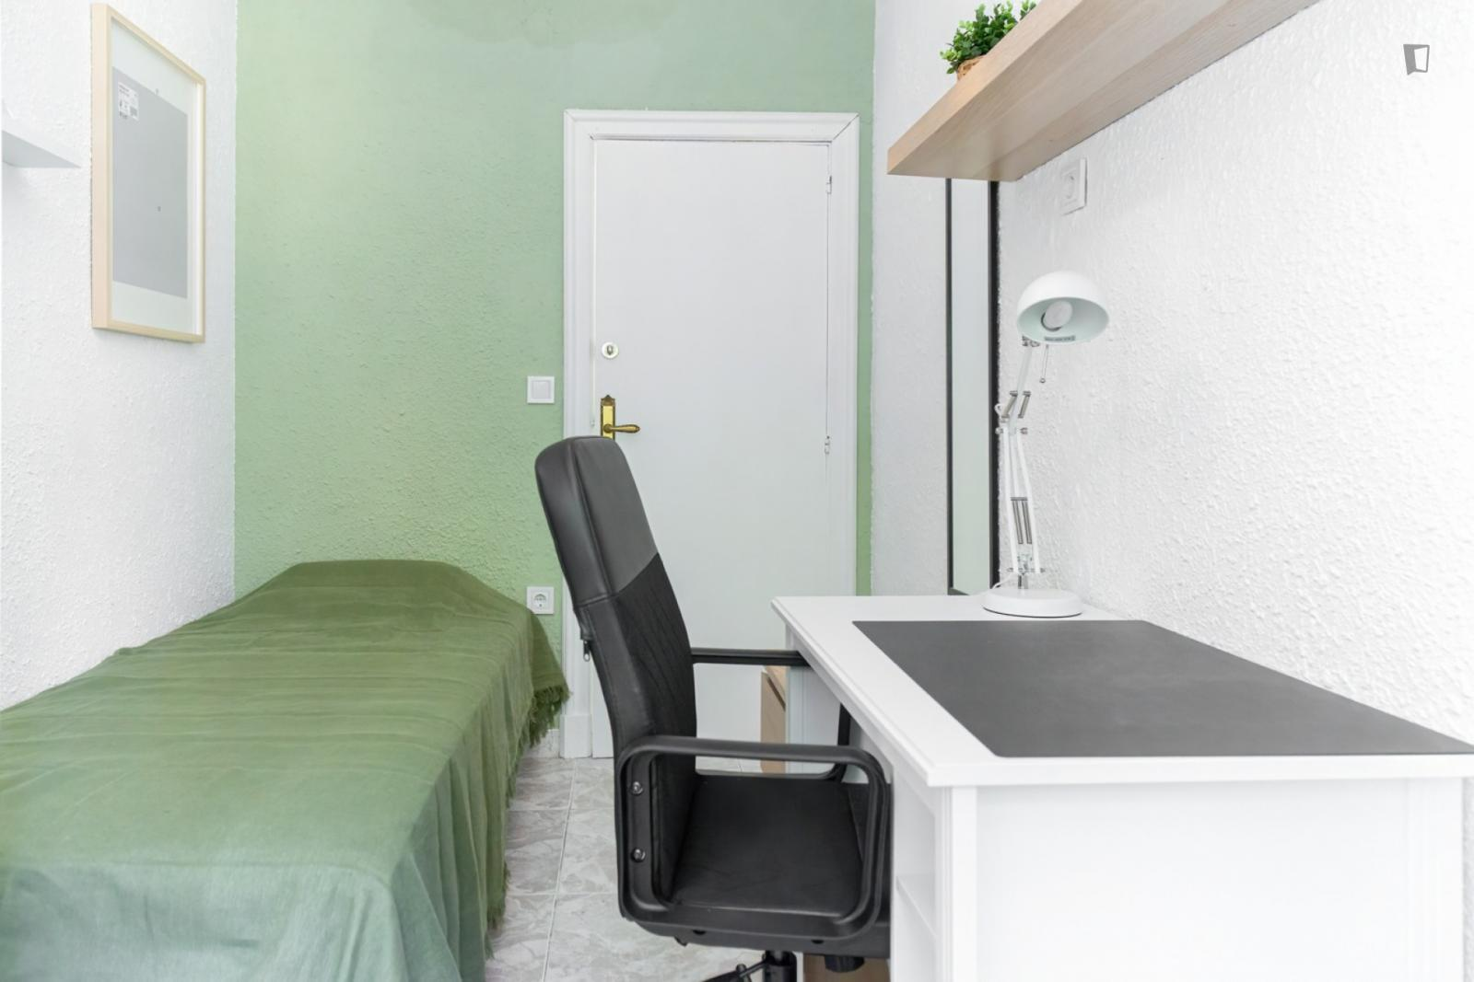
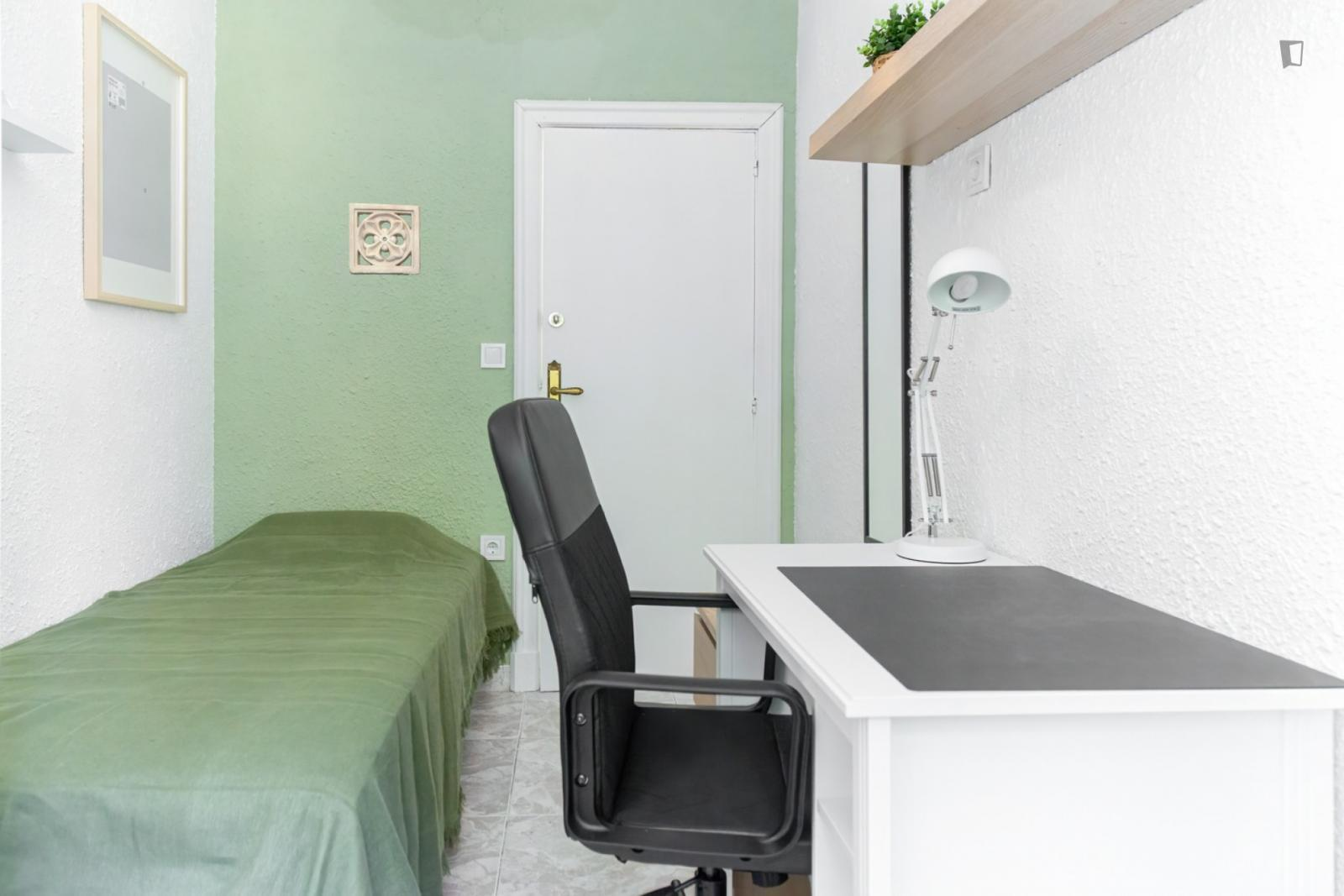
+ wall ornament [348,202,422,276]
